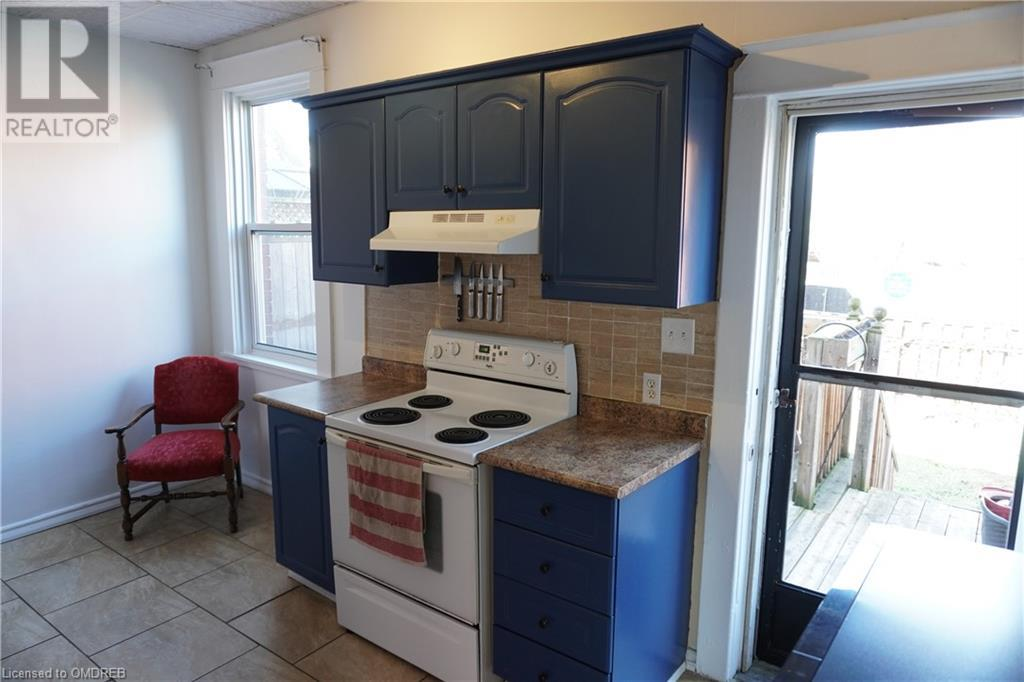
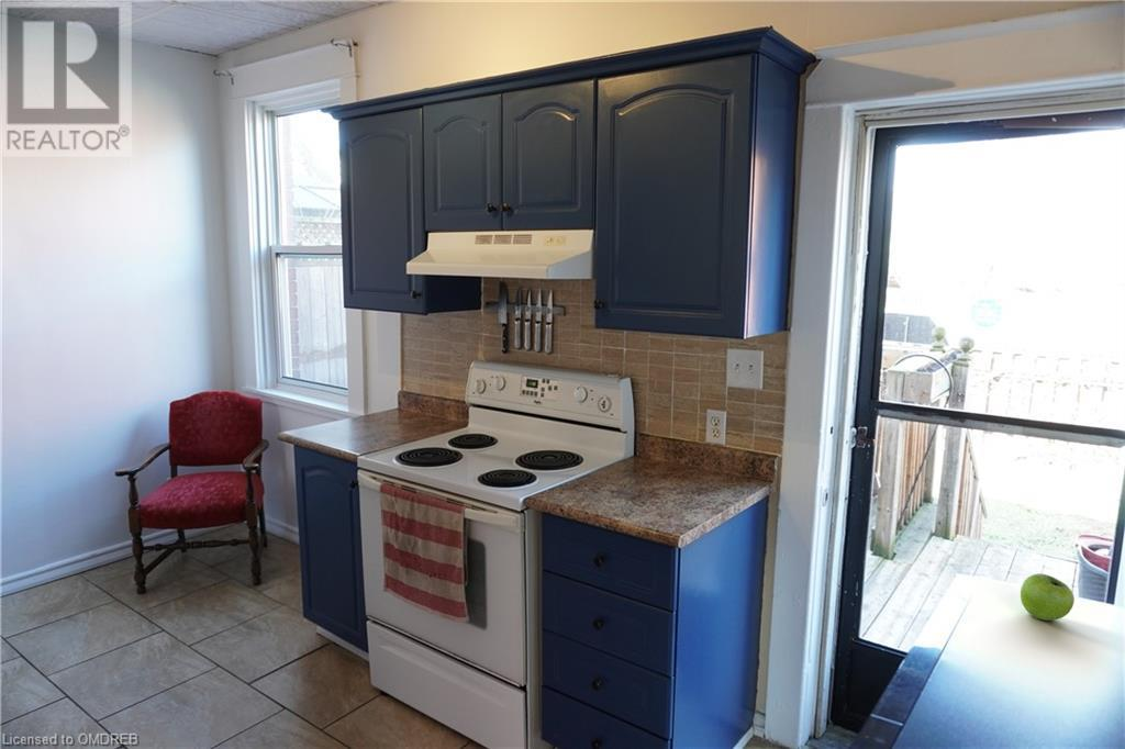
+ fruit [1020,572,1076,622]
